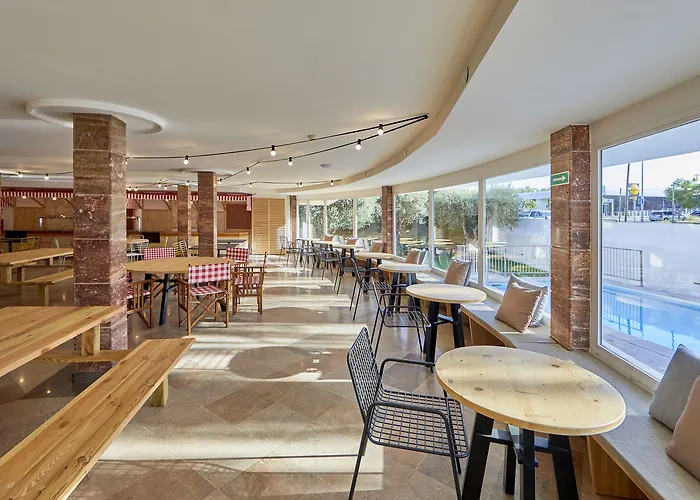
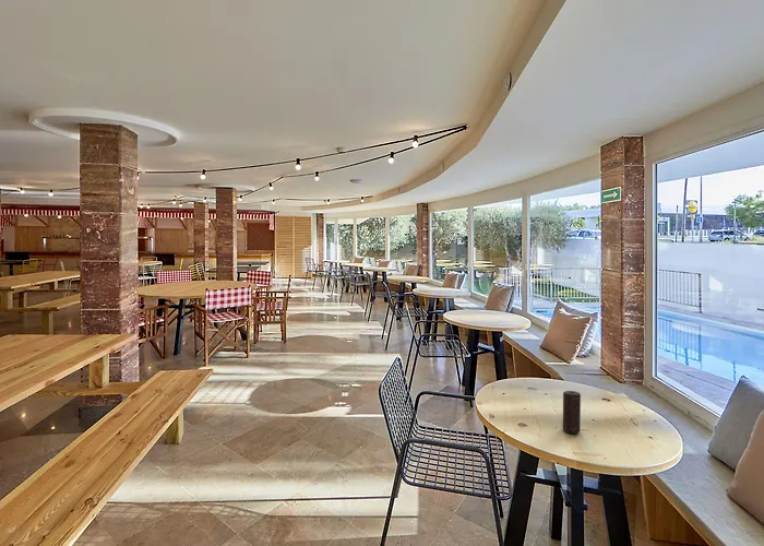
+ candle [562,390,582,435]
